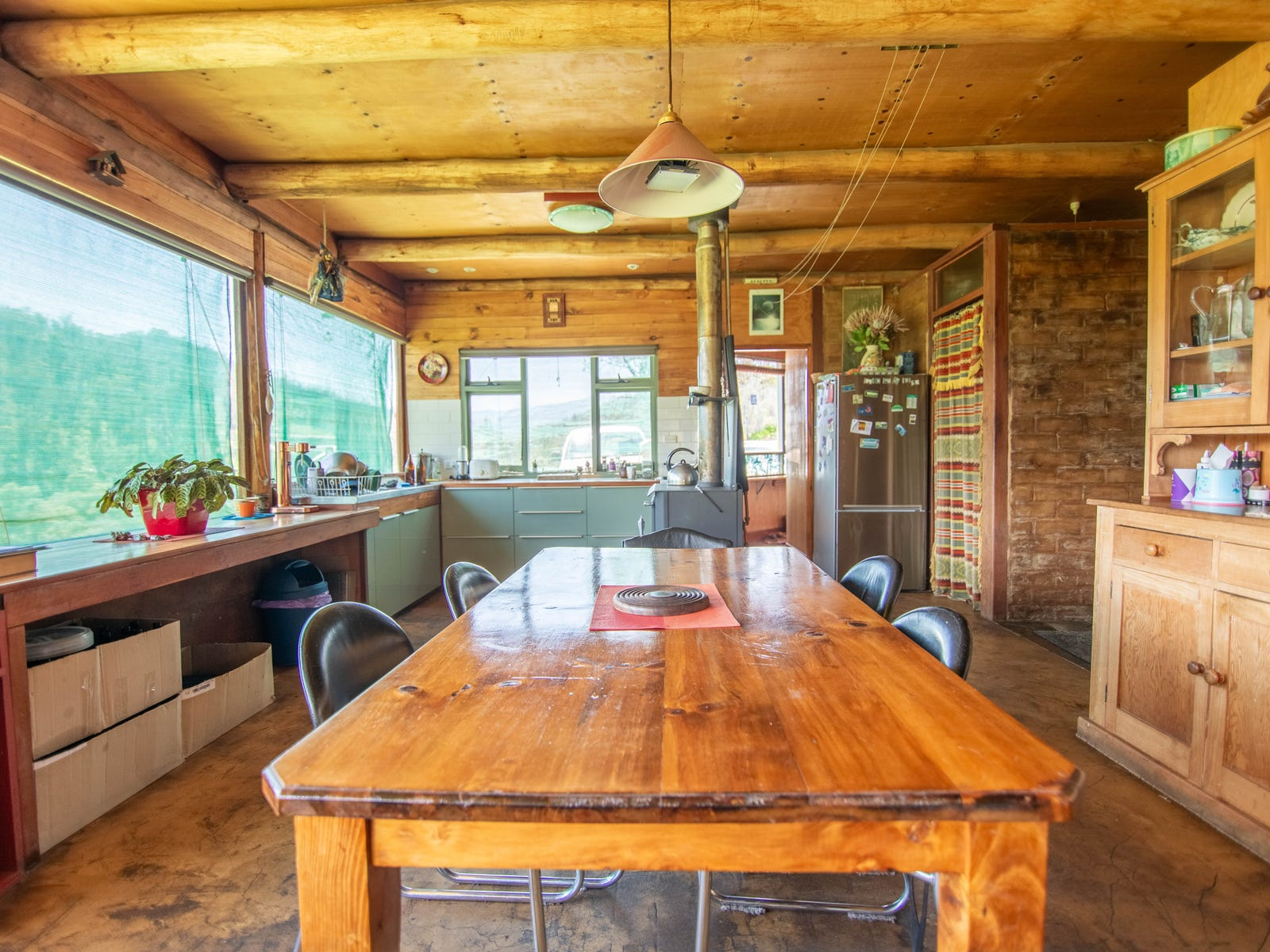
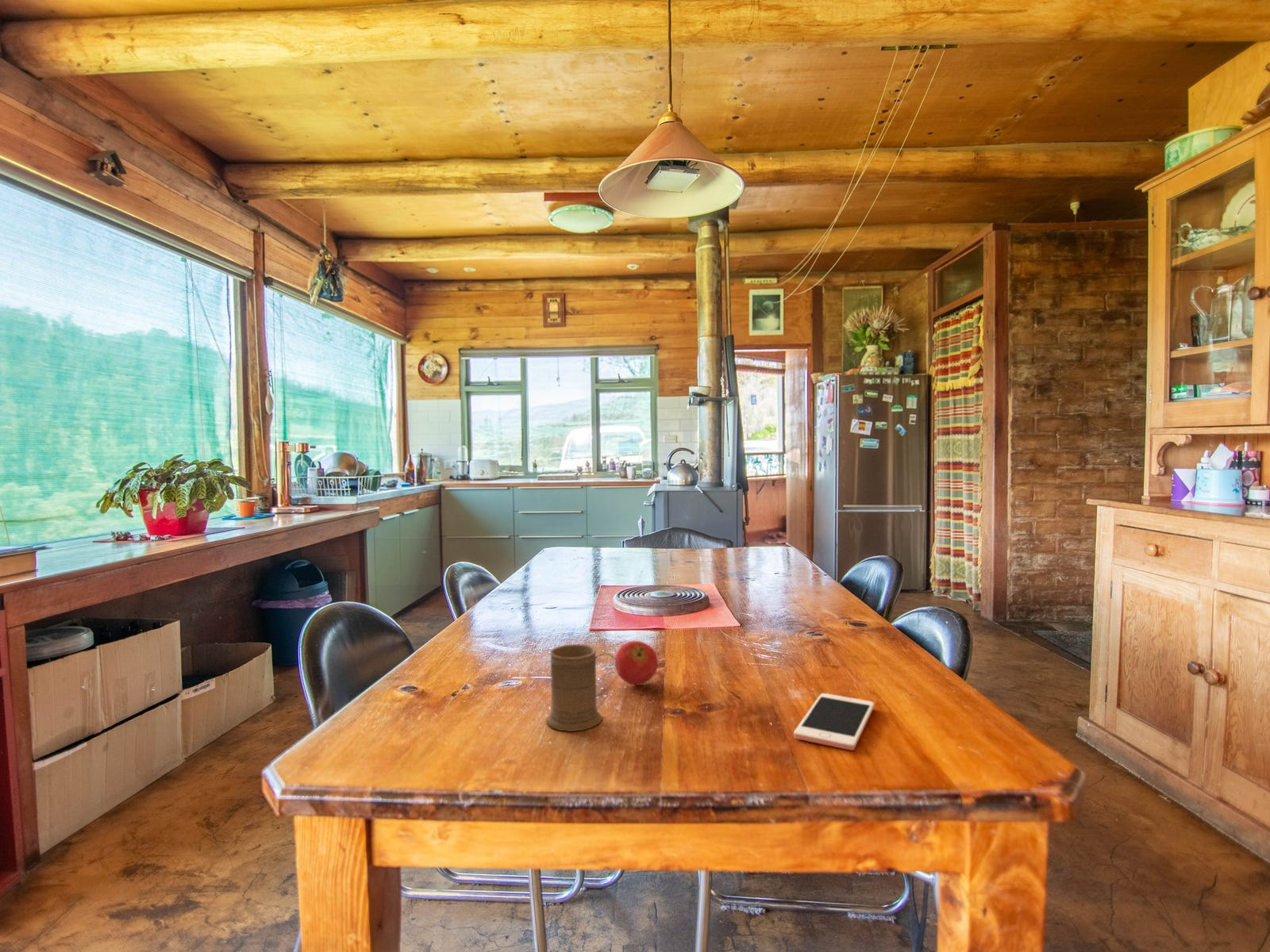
+ cell phone [793,693,876,751]
+ mug [545,643,619,732]
+ fruit [614,640,659,685]
